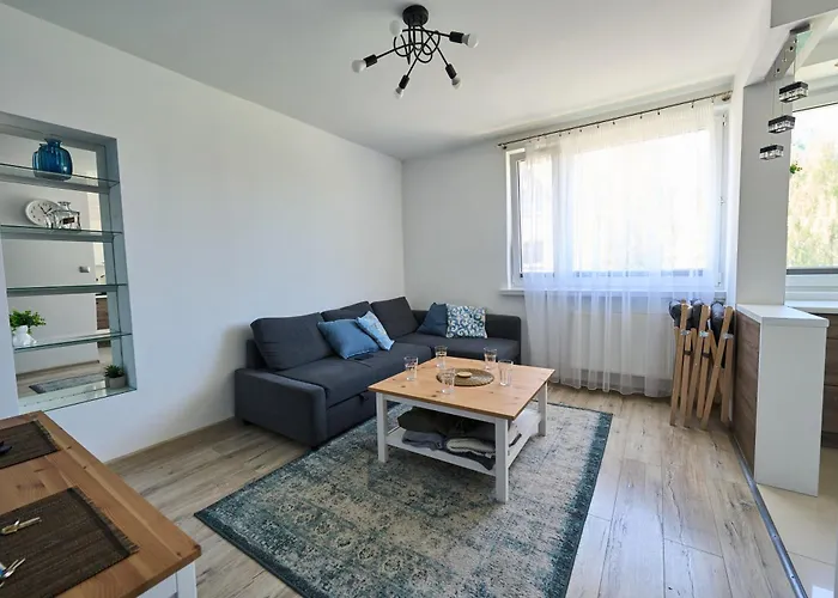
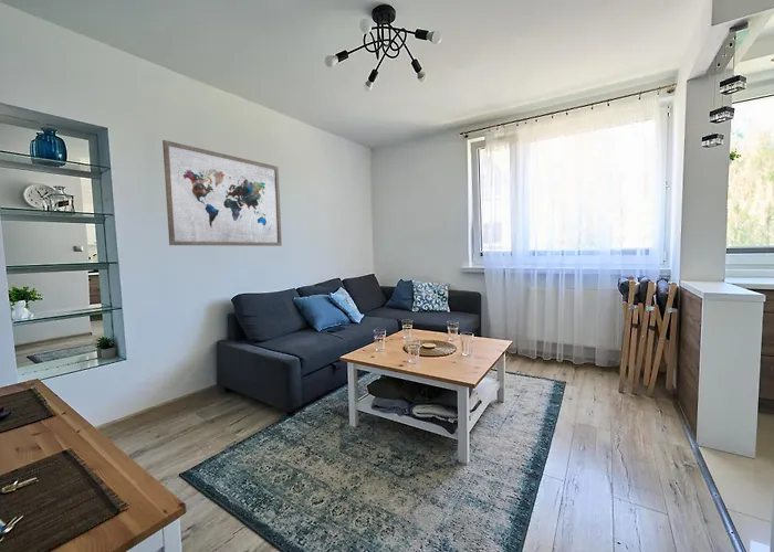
+ wall art [161,139,283,247]
